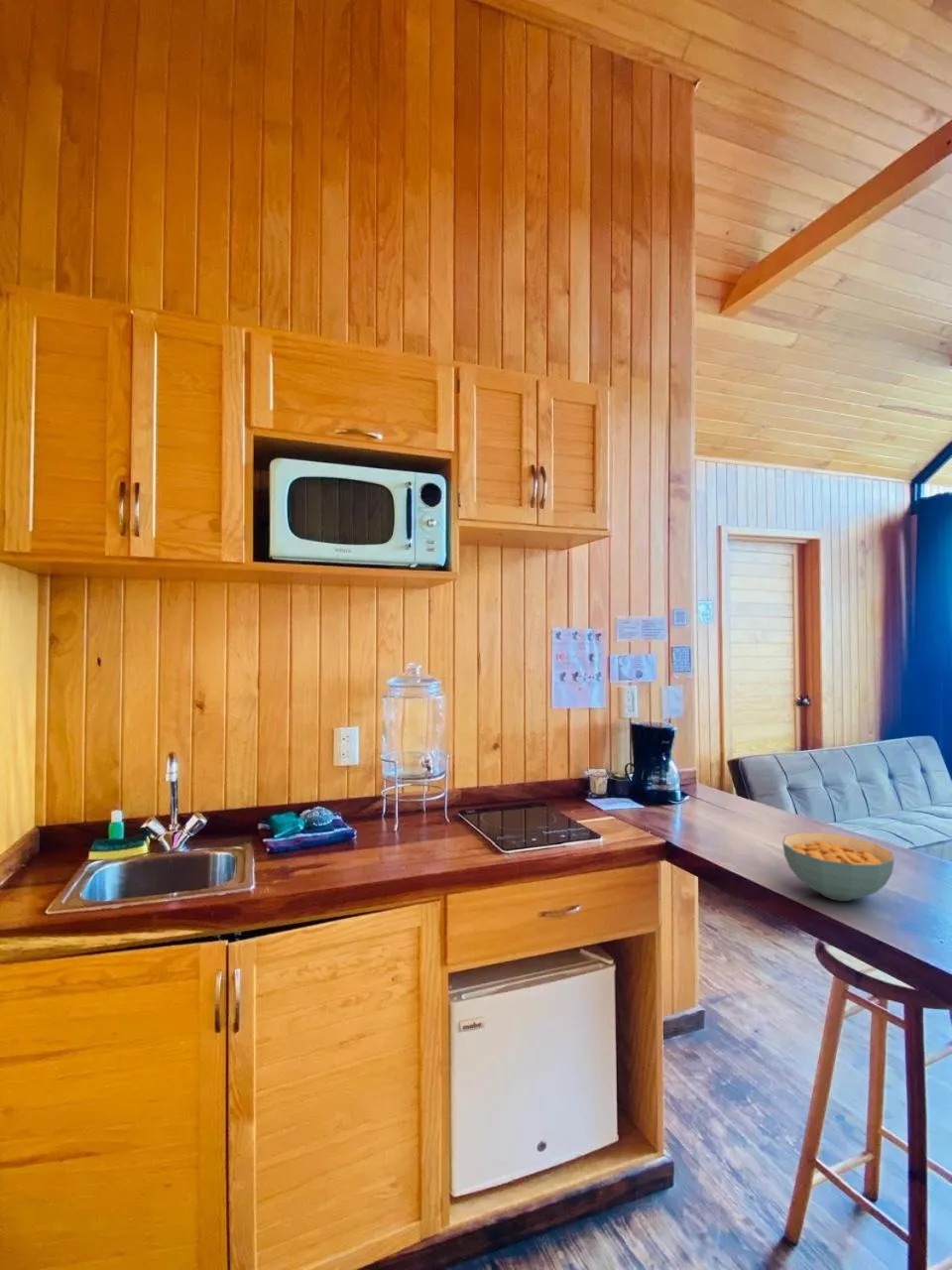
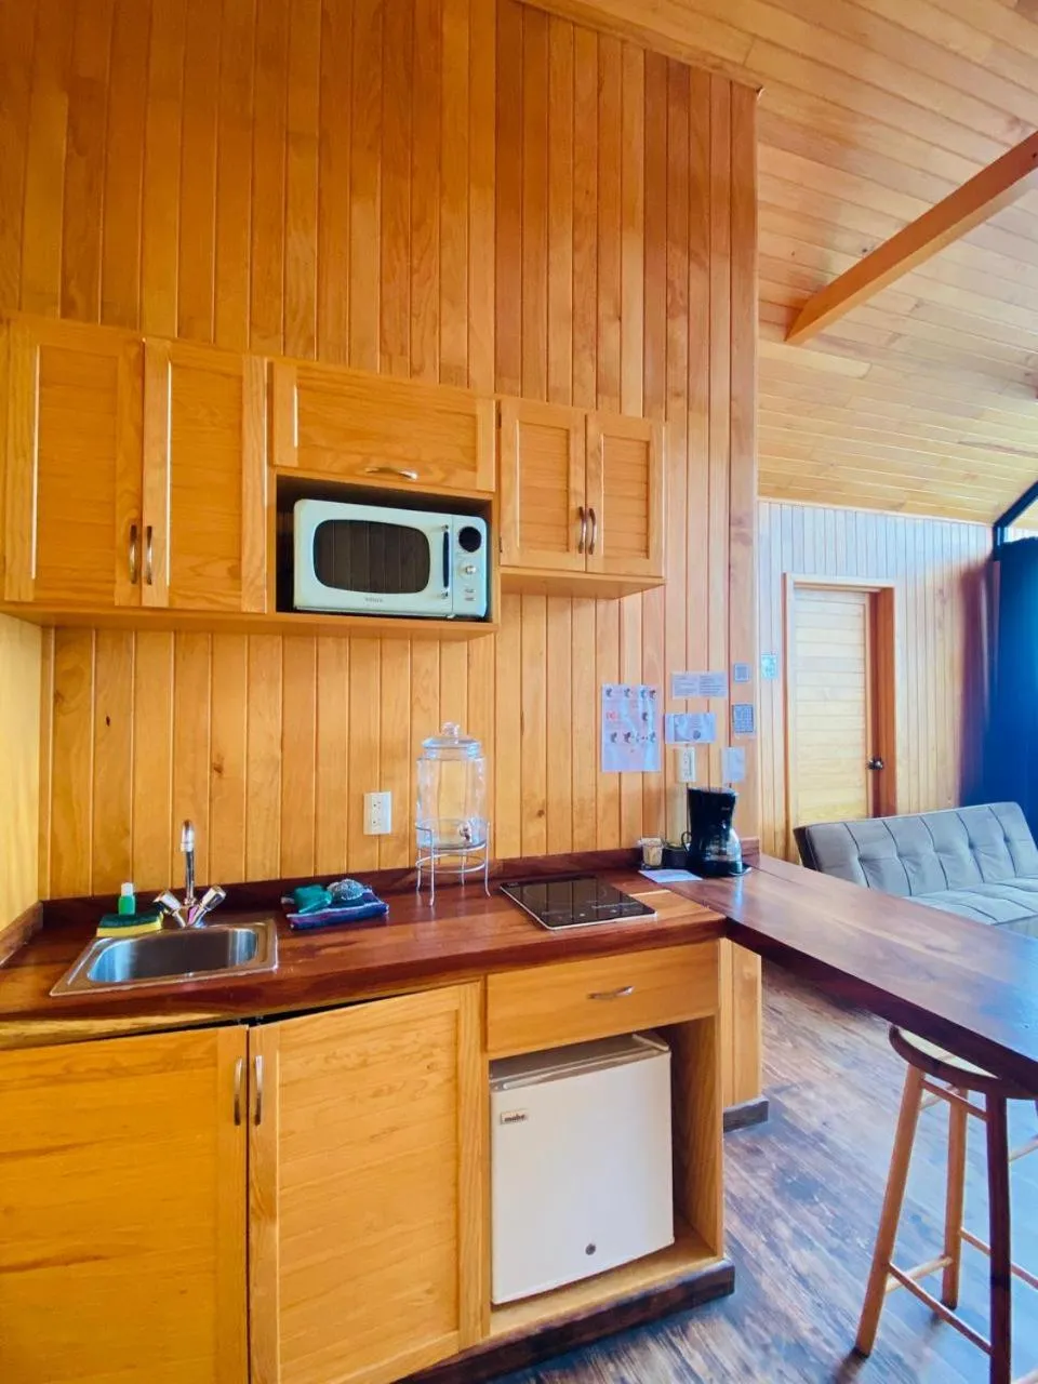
- cereal bowl [781,831,895,902]
